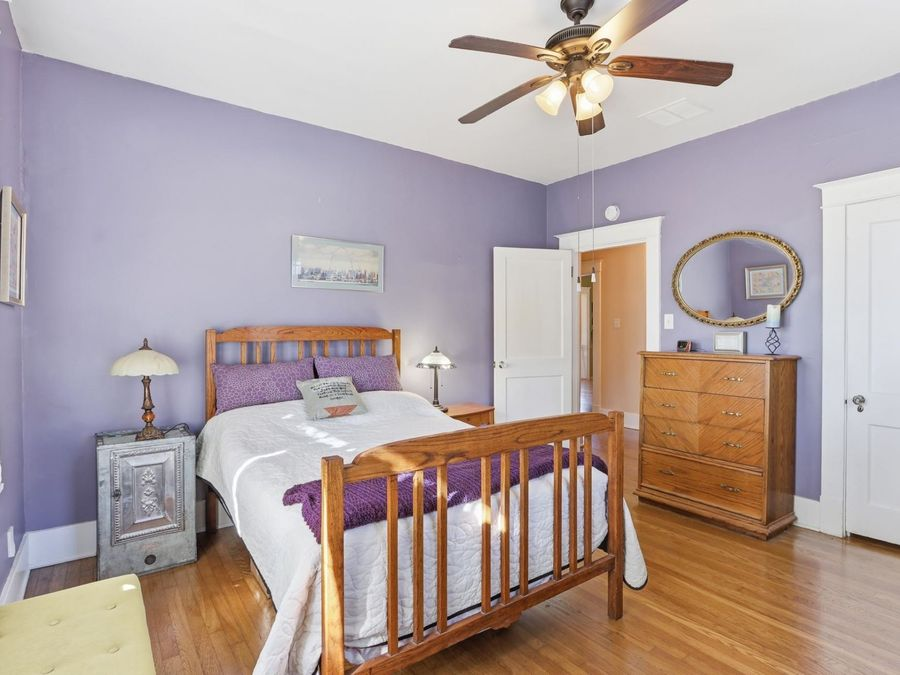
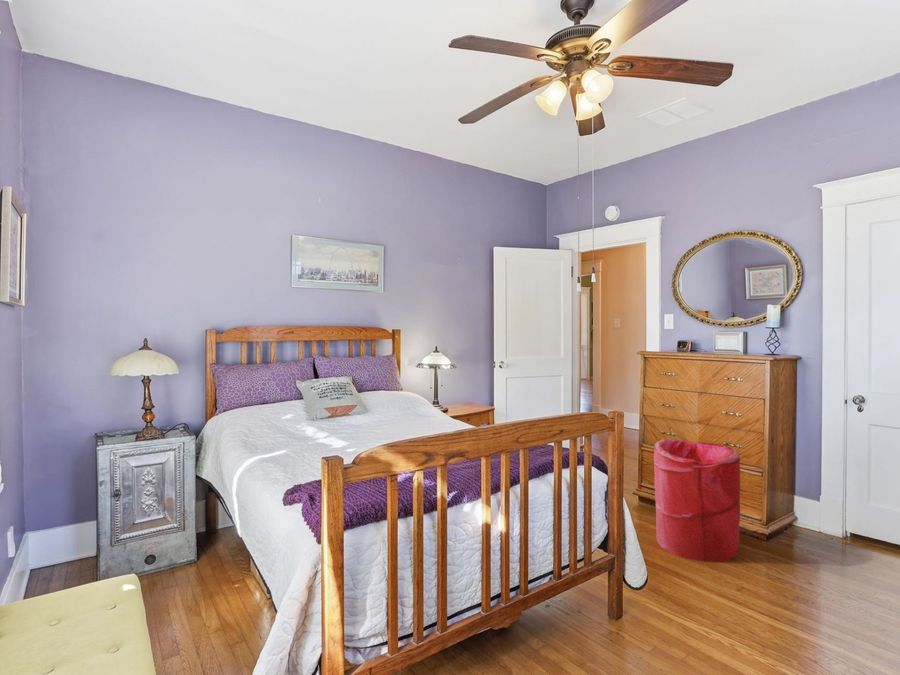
+ laundry hamper [653,438,741,563]
